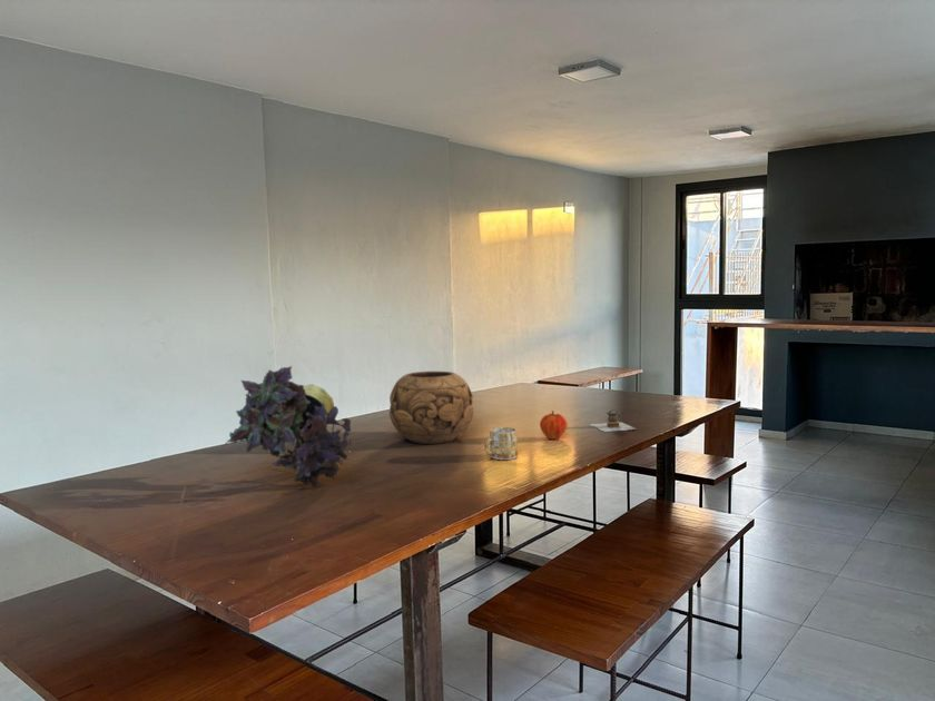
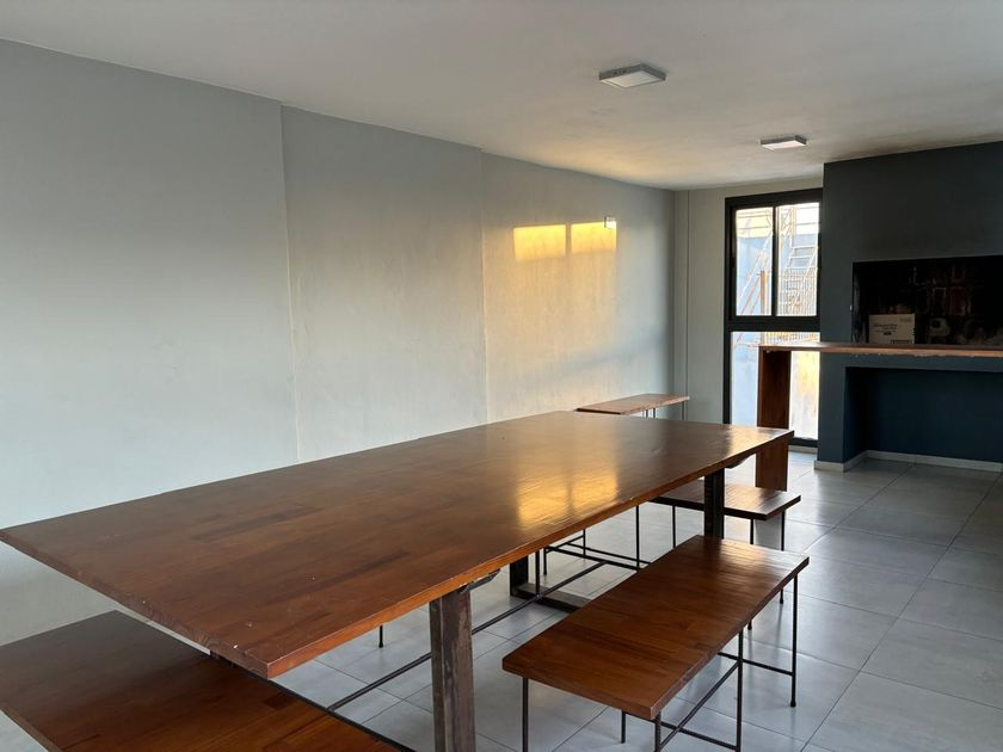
- mug [483,426,519,461]
- decorative bowl [388,371,474,445]
- fruit [539,409,569,441]
- teapot [589,408,637,433]
- plant [224,365,353,490]
